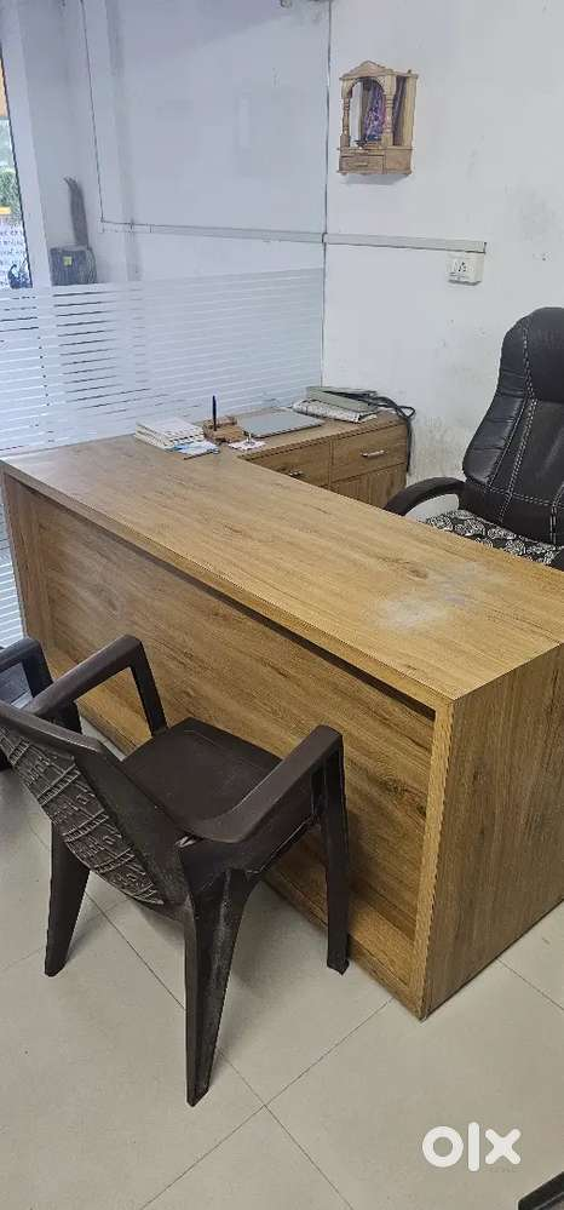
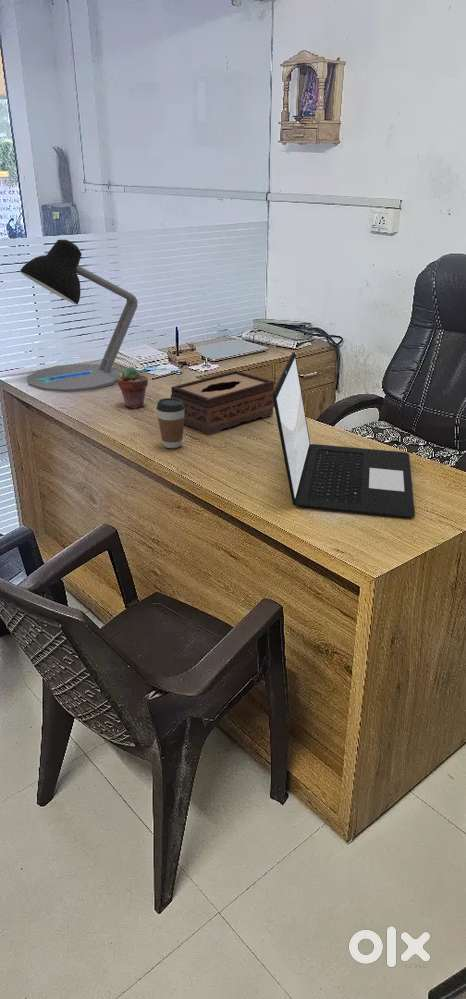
+ tissue box [170,370,275,436]
+ laptop [273,351,416,519]
+ potted succulent [117,366,149,410]
+ coffee cup [155,397,185,449]
+ desk lamp [19,239,138,393]
